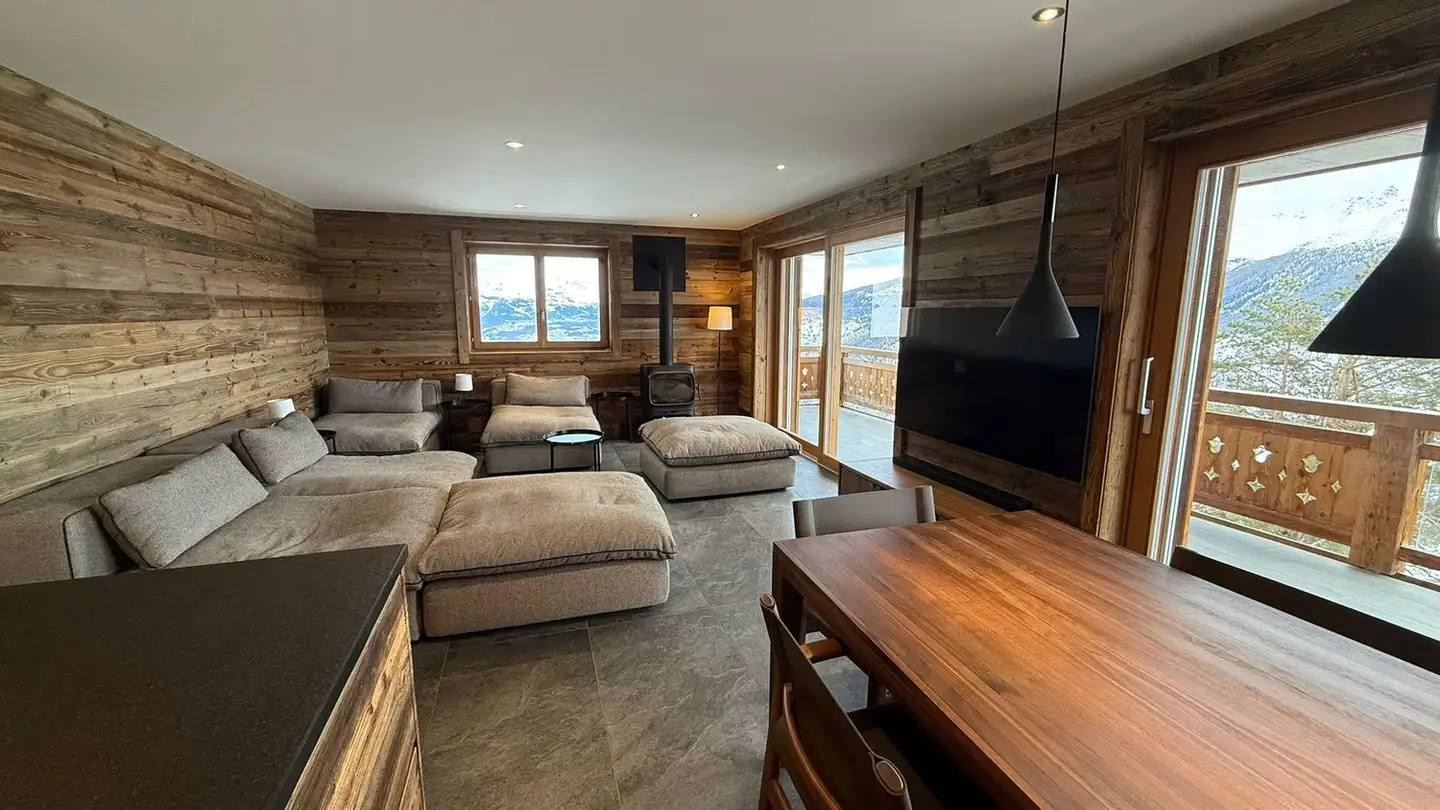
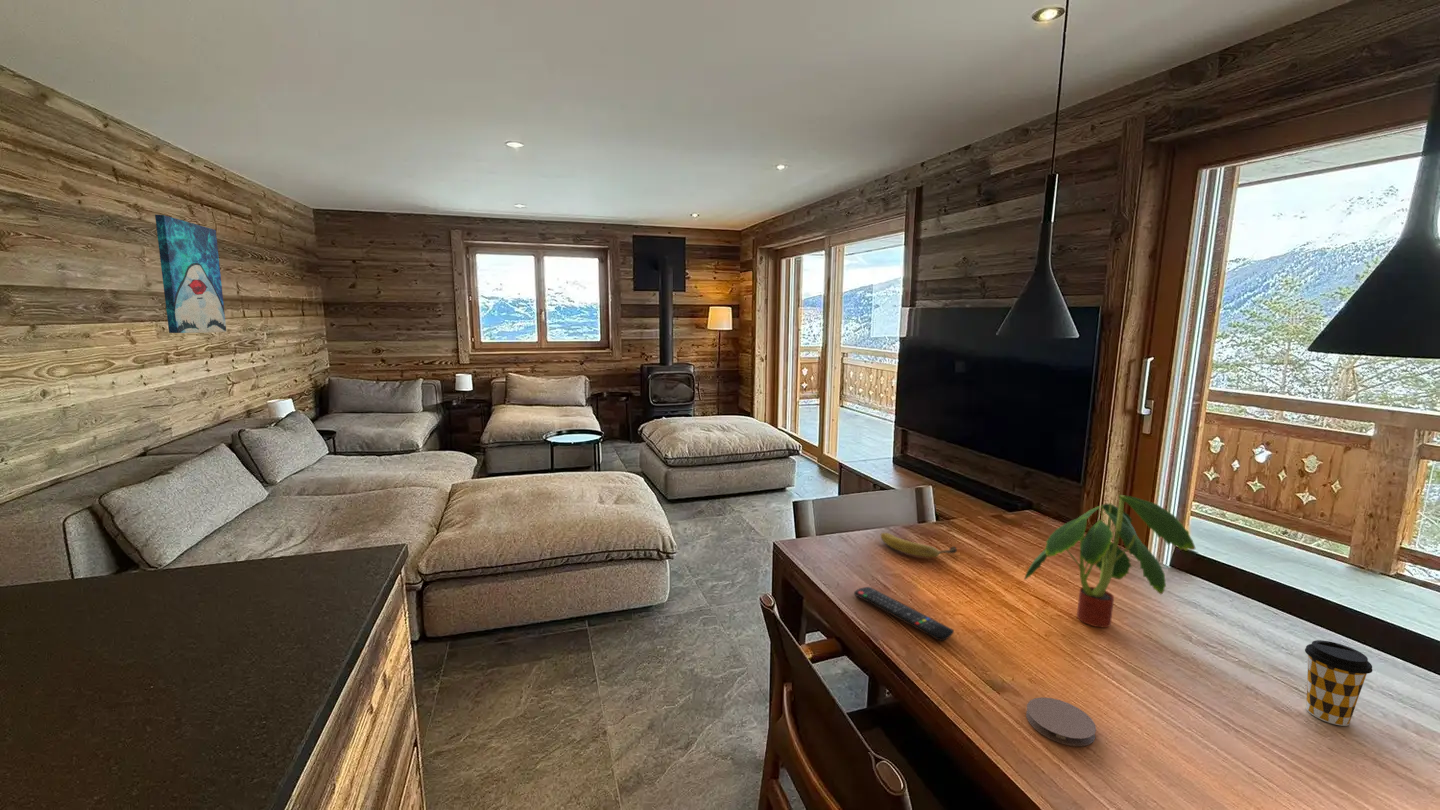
+ coffee cup [1304,639,1373,727]
+ wall art [154,214,227,334]
+ remote control [853,586,955,642]
+ coaster [1025,696,1097,747]
+ plant [1023,494,1196,628]
+ fruit [880,532,958,558]
